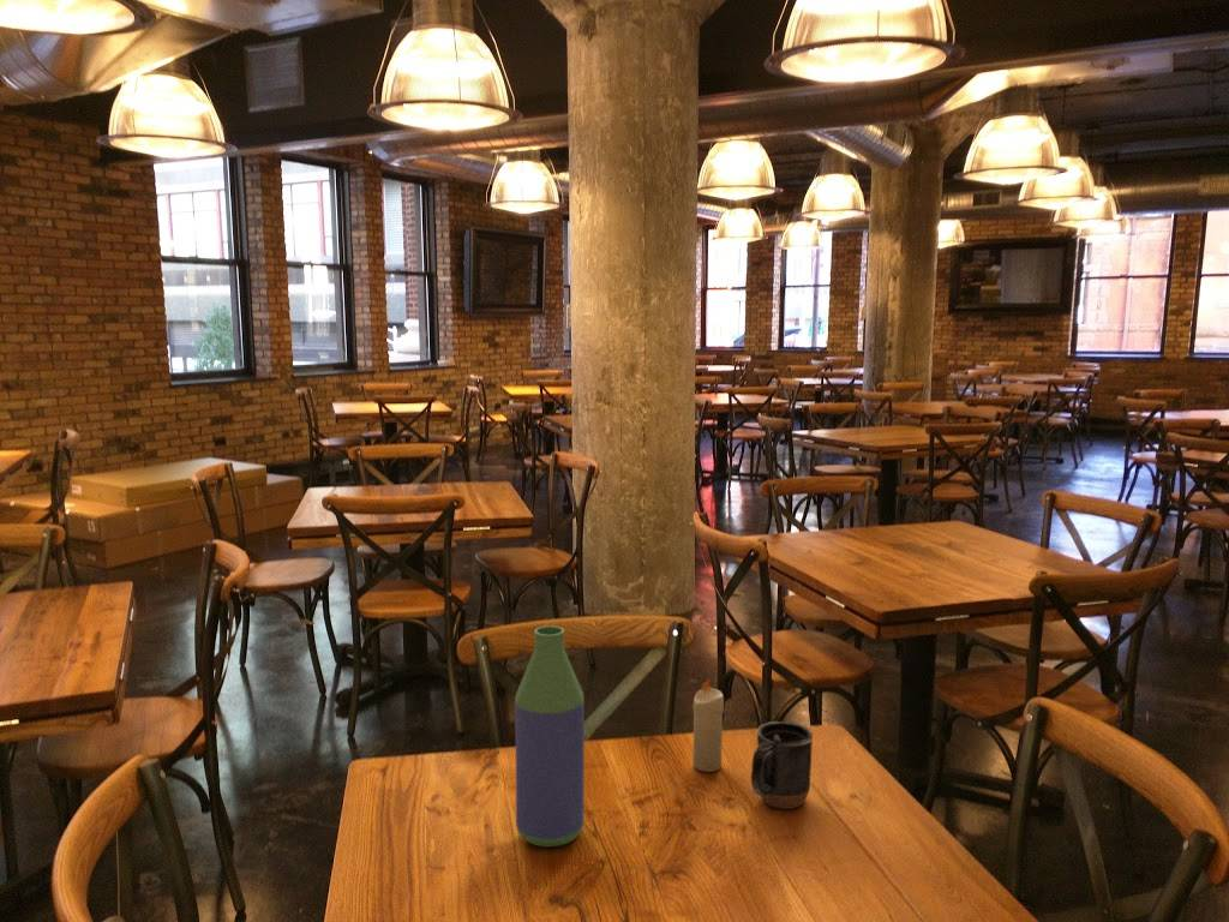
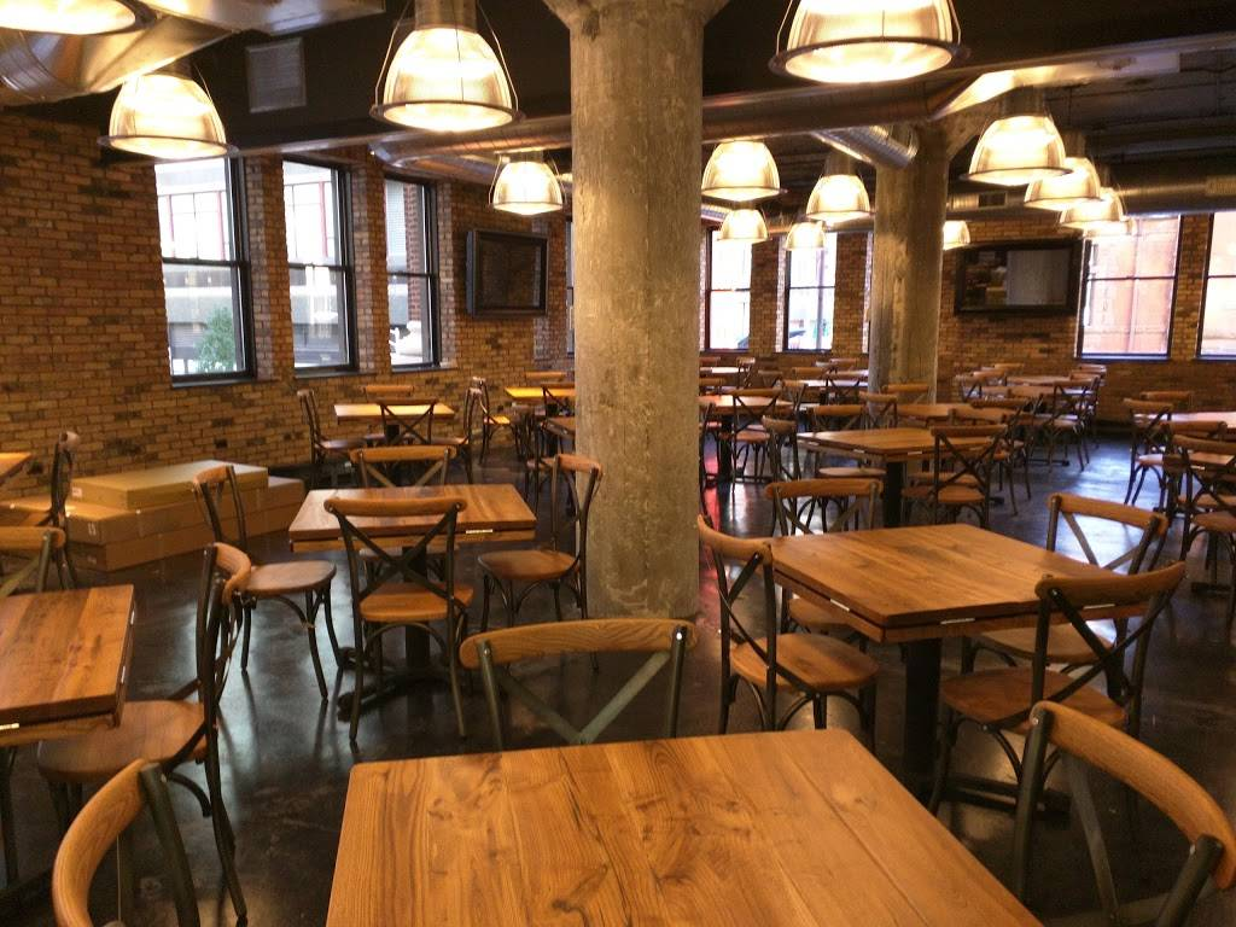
- bottle [514,624,586,848]
- mug [747,720,814,810]
- candle [691,677,725,773]
